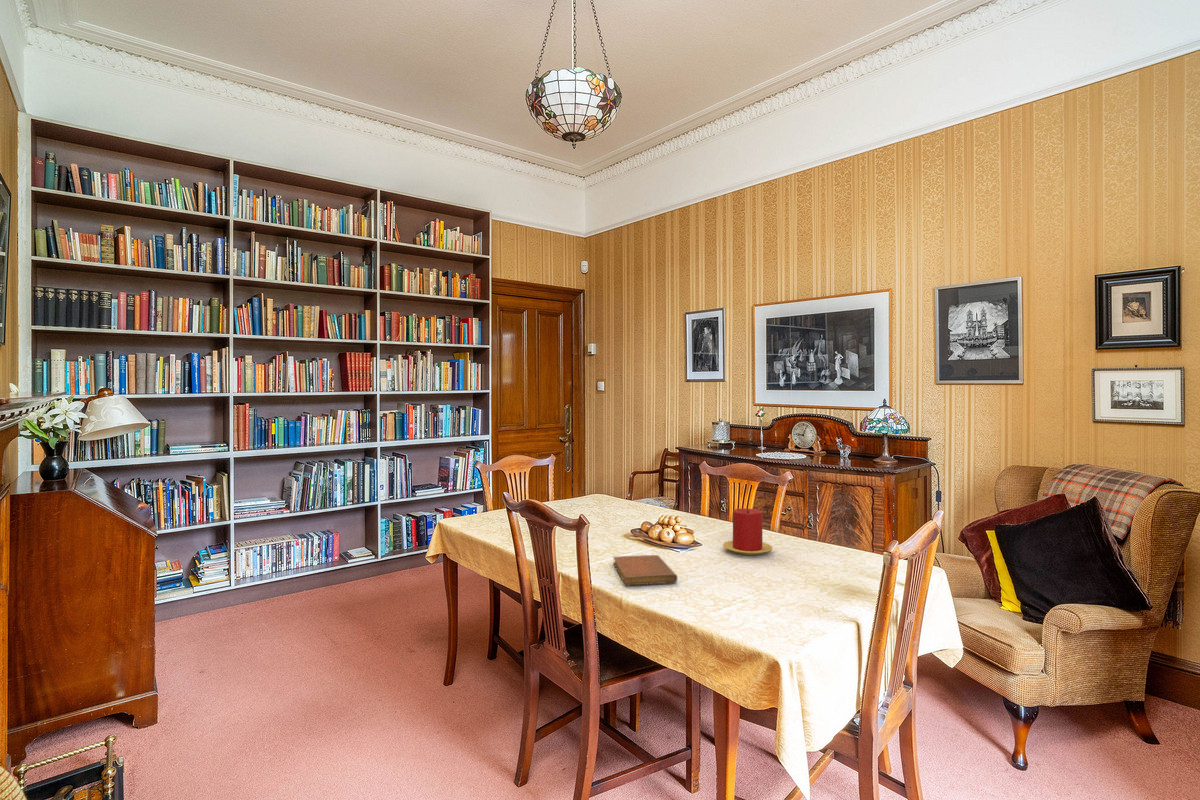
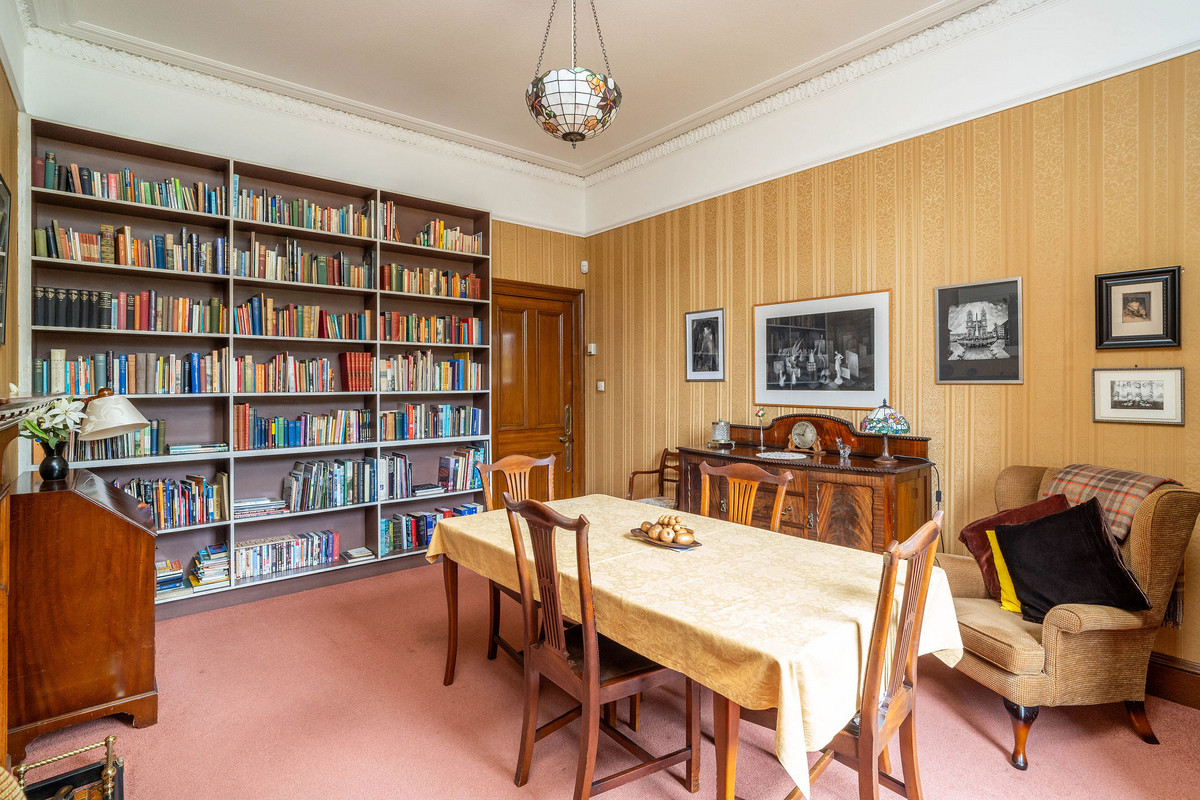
- candle [722,508,773,556]
- notebook [612,554,678,586]
